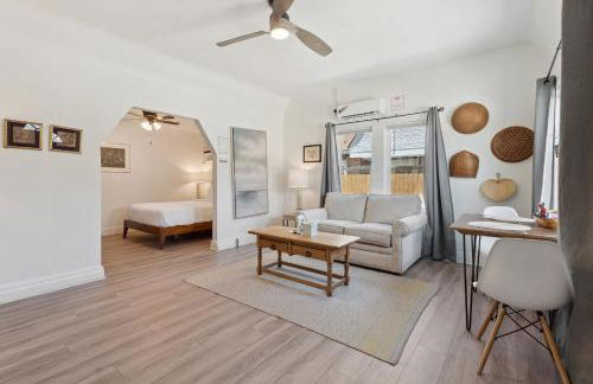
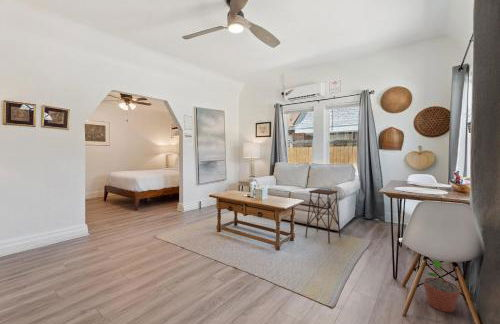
+ potted plant [423,259,461,313]
+ side table [304,188,341,244]
